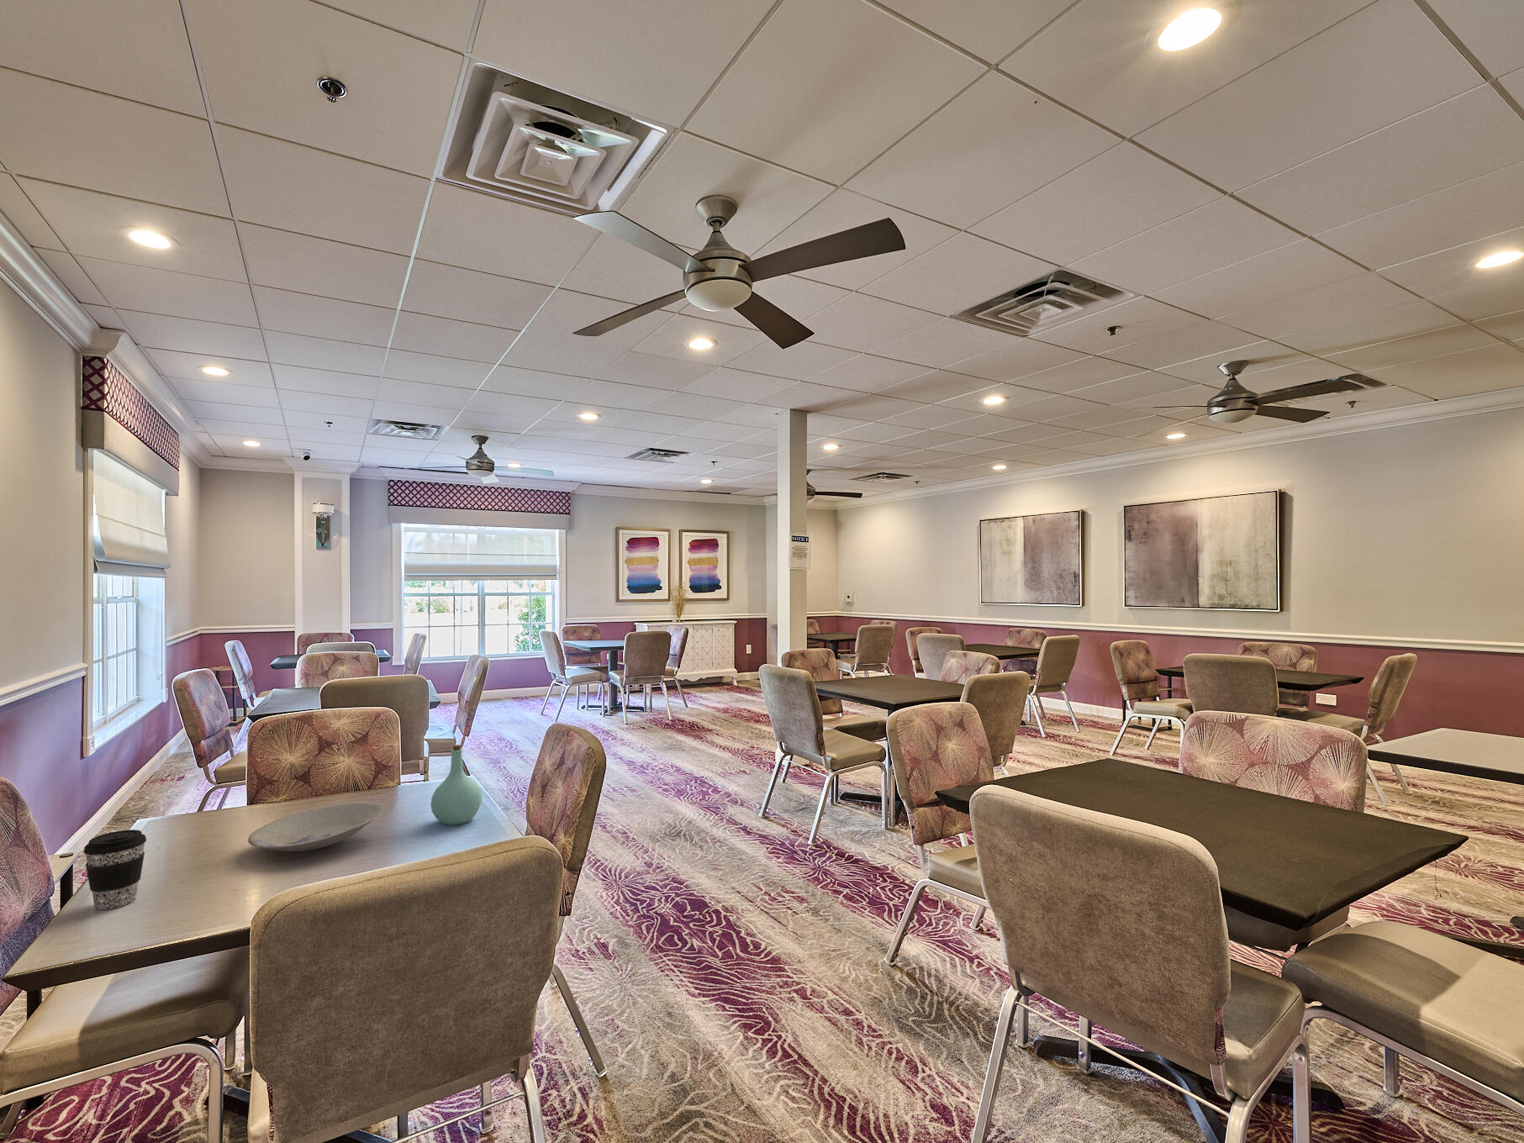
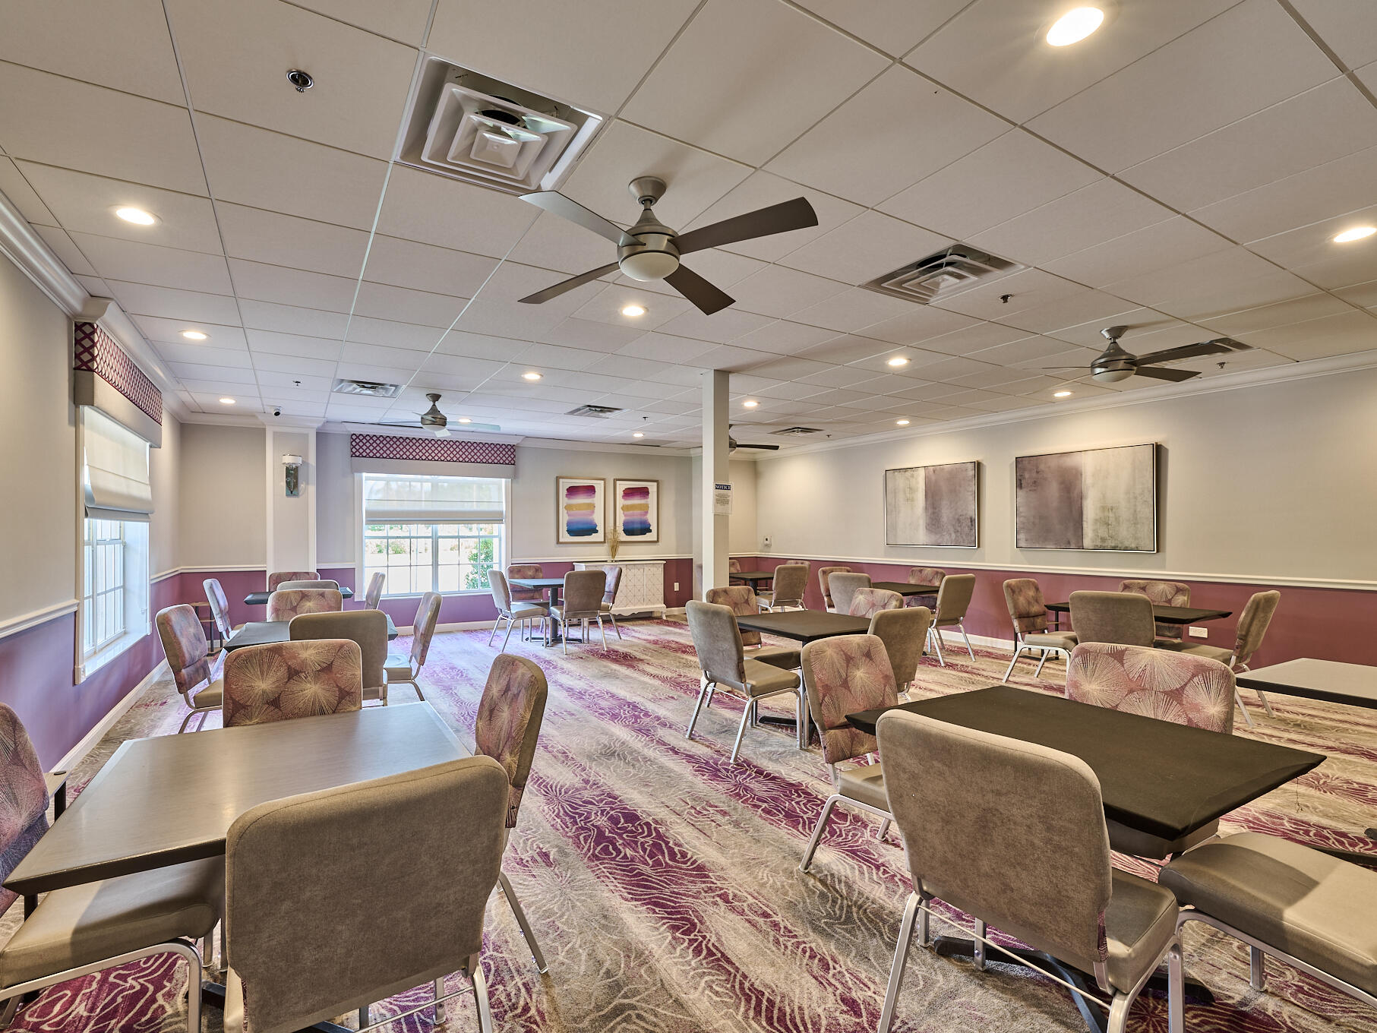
- coffee cup [83,828,147,910]
- bottle [430,743,483,826]
- bowl [247,801,384,852]
